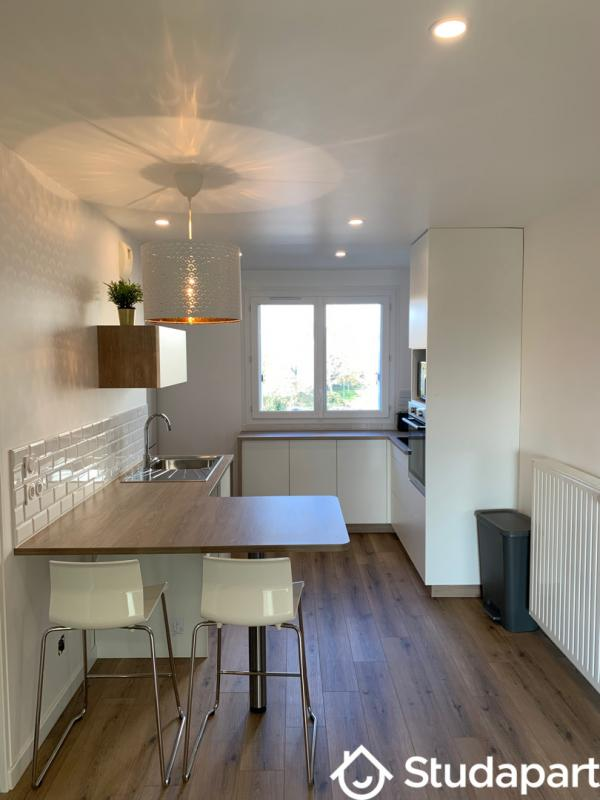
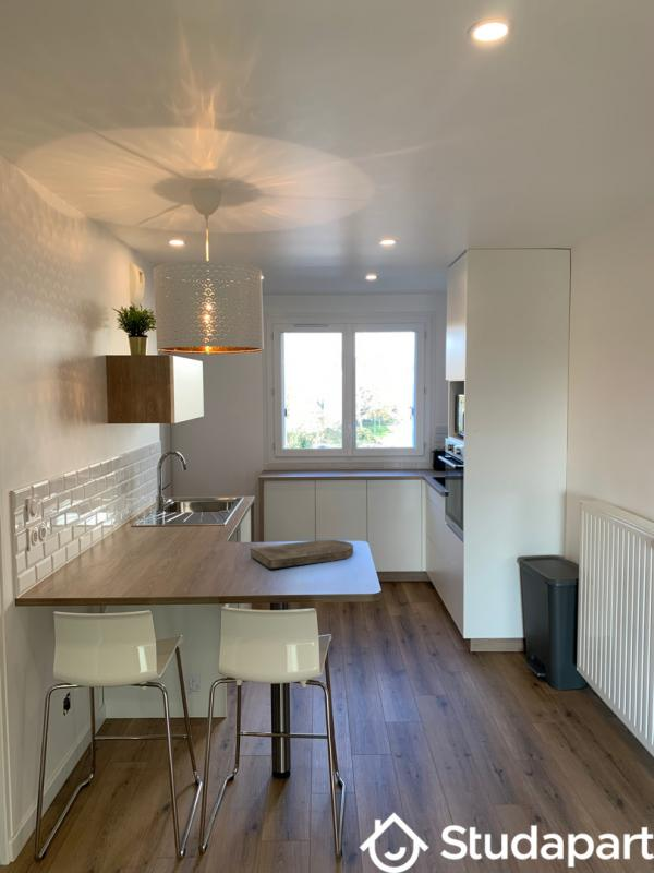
+ cutting board [250,539,354,570]
